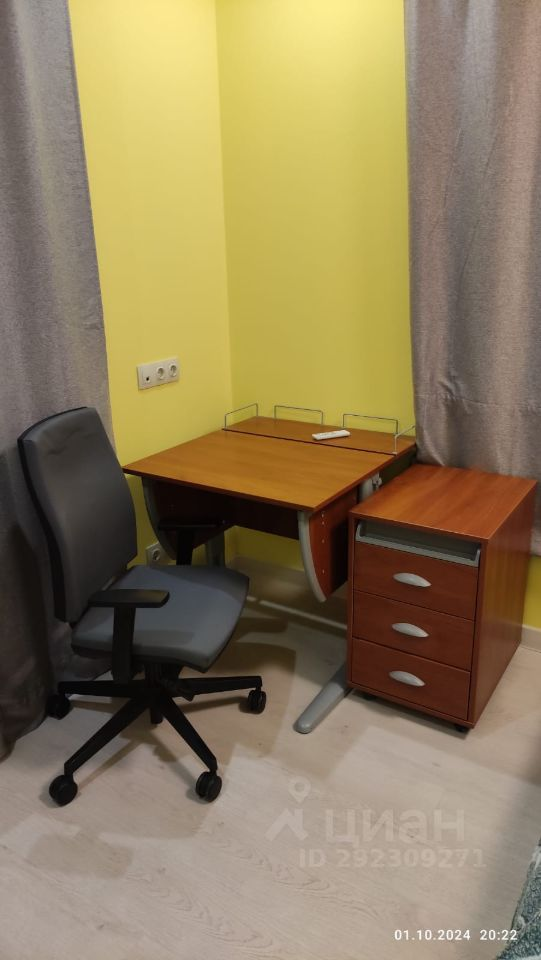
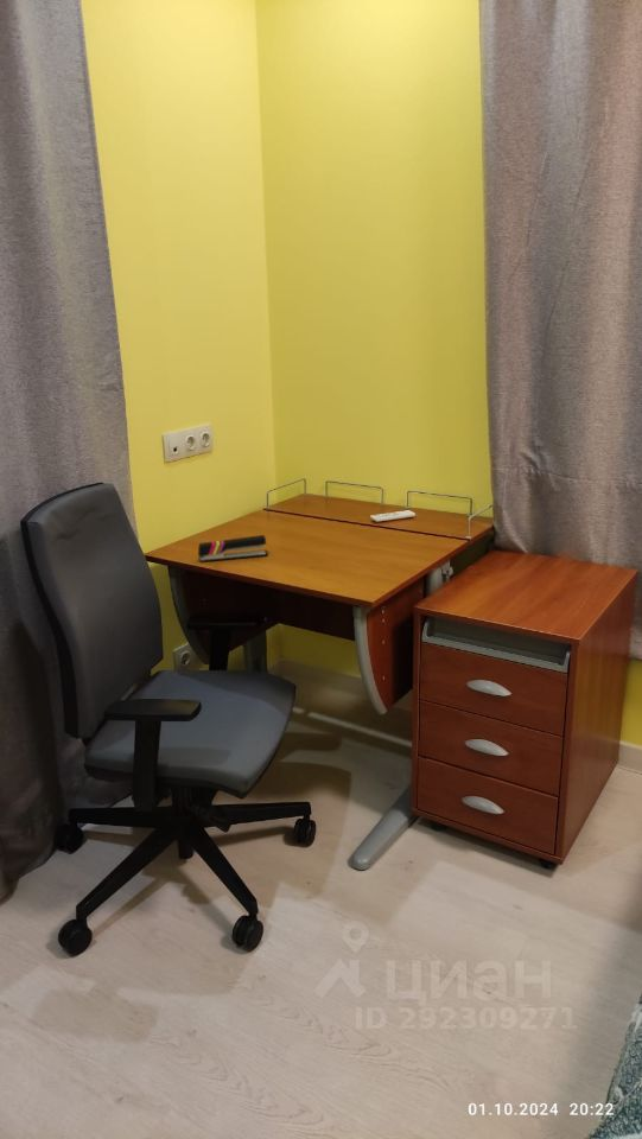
+ stapler [197,534,268,564]
